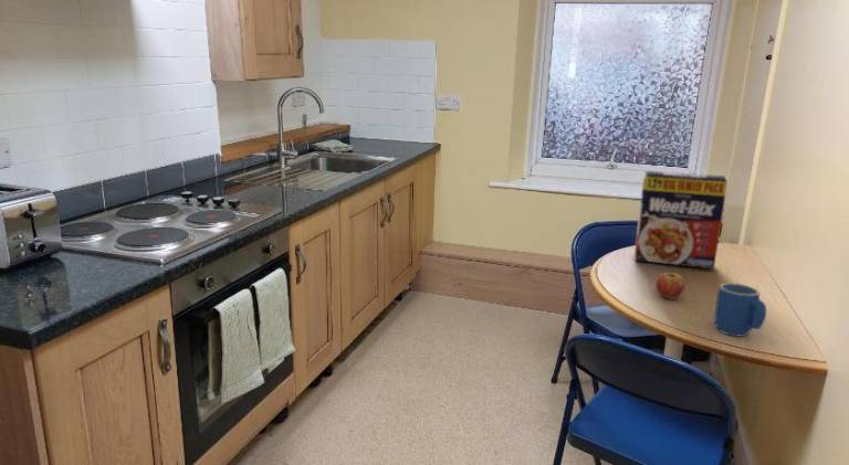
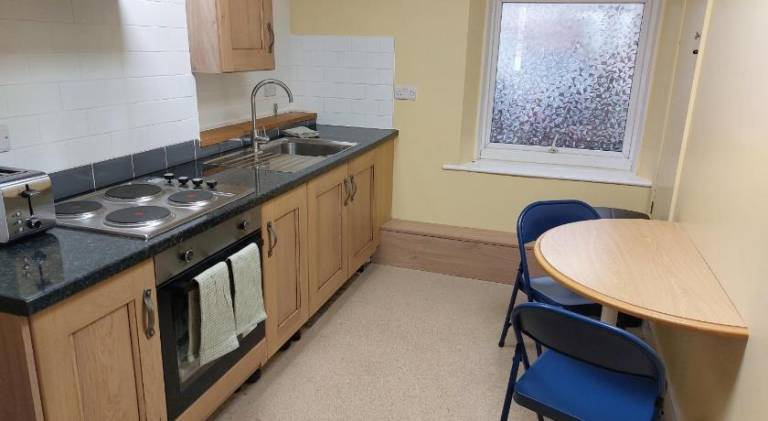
- mug [713,282,767,337]
- cereal box [633,170,729,270]
- fruit [654,272,686,300]
